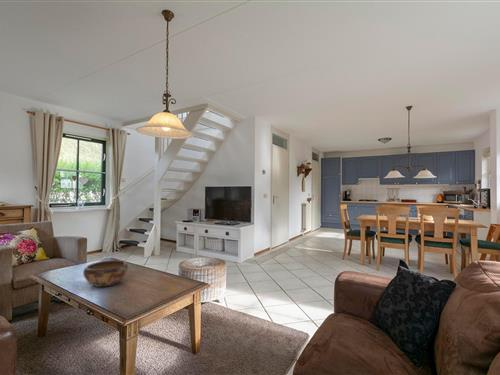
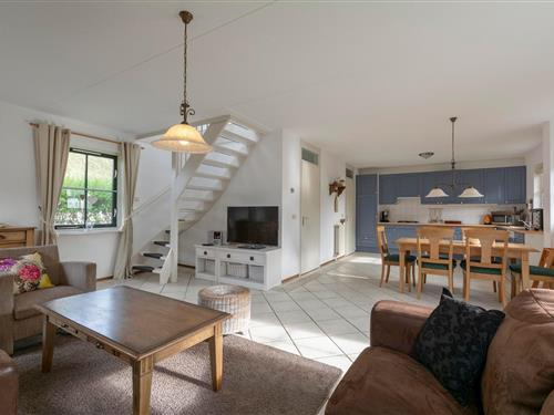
- decorative bowl [82,259,129,288]
